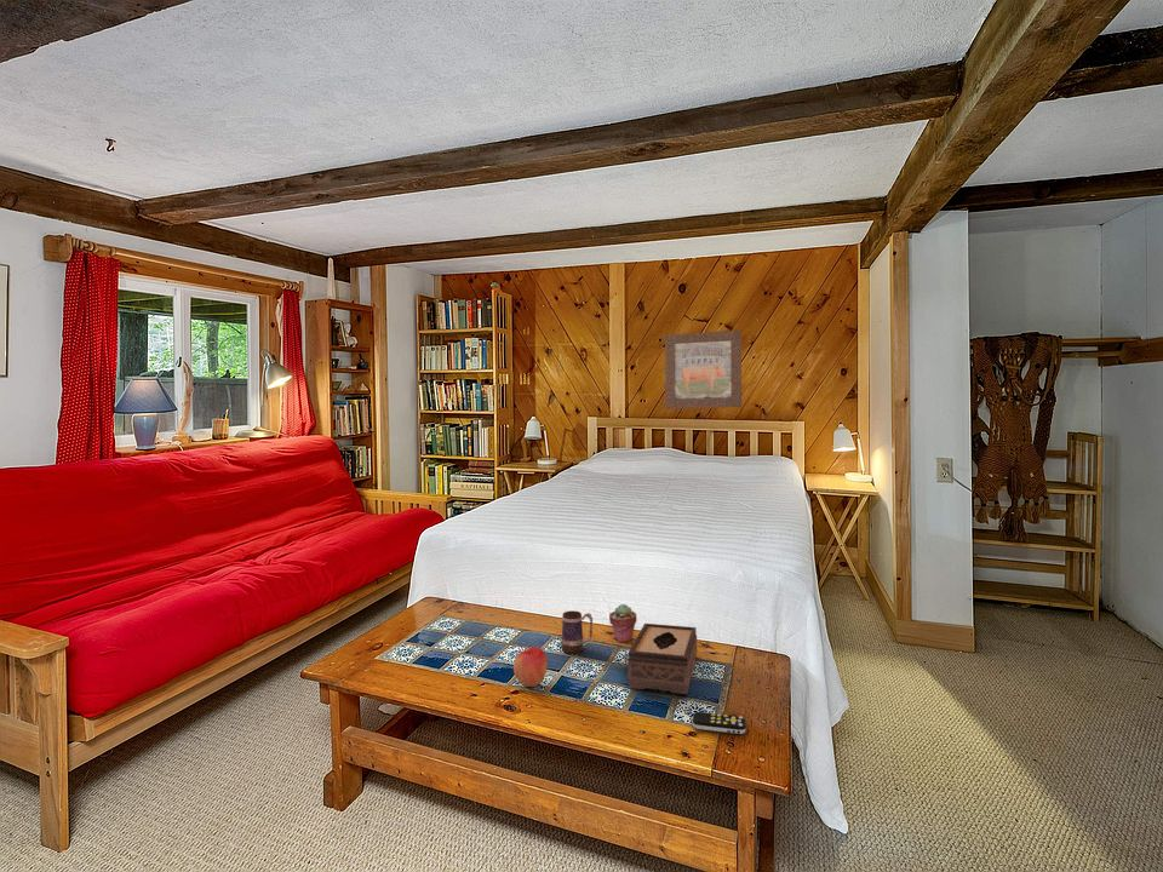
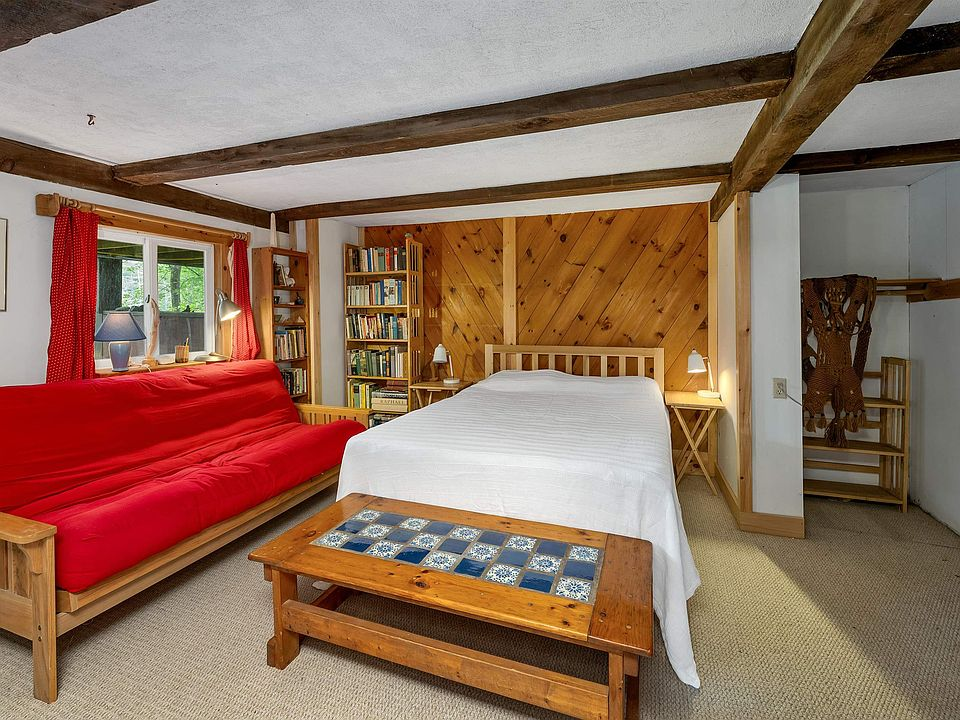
- remote control [692,711,746,735]
- mug [560,609,594,655]
- tissue box [626,623,698,695]
- wall art [664,329,743,409]
- apple [512,646,549,688]
- potted succulent [608,603,638,644]
